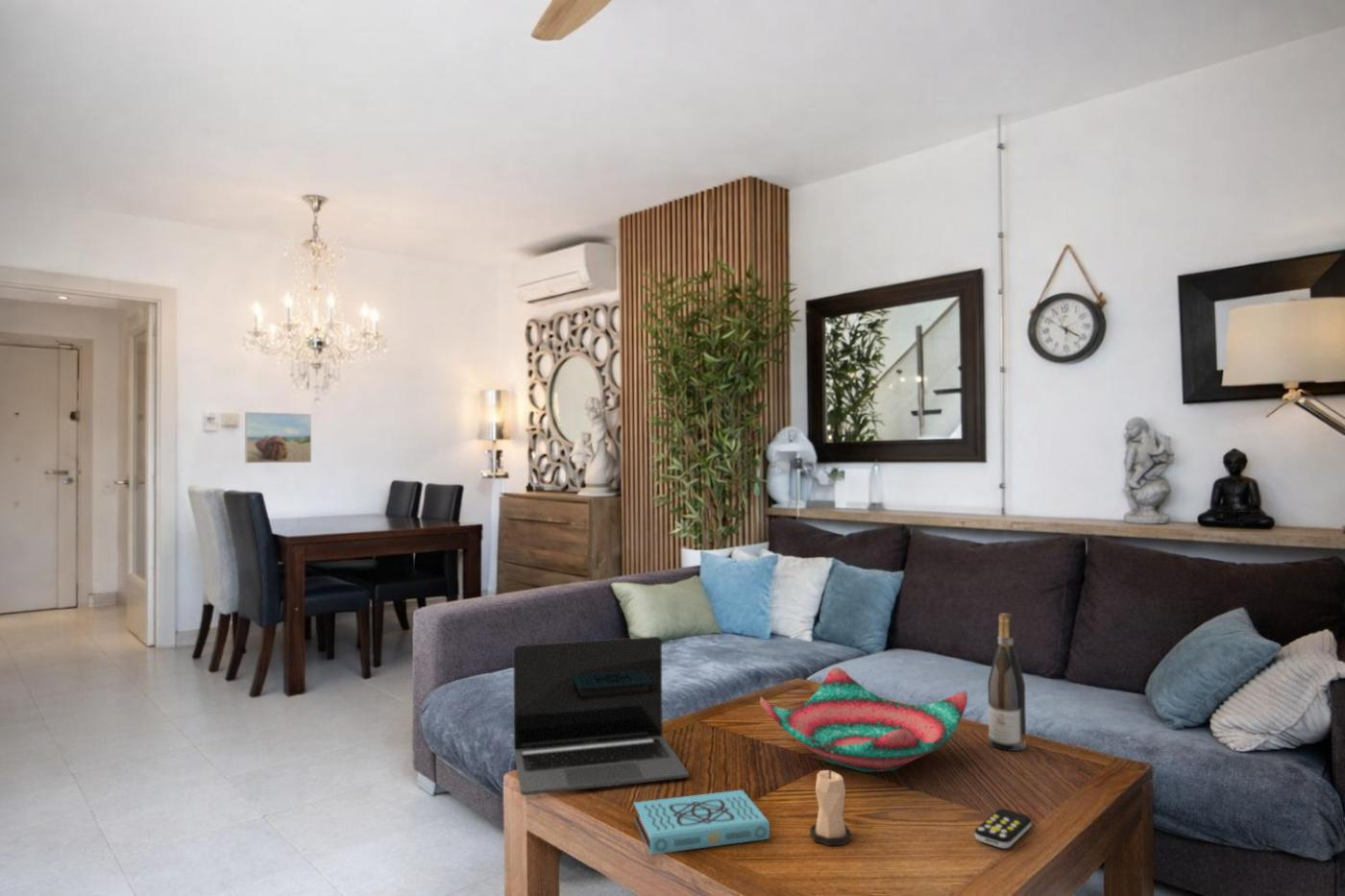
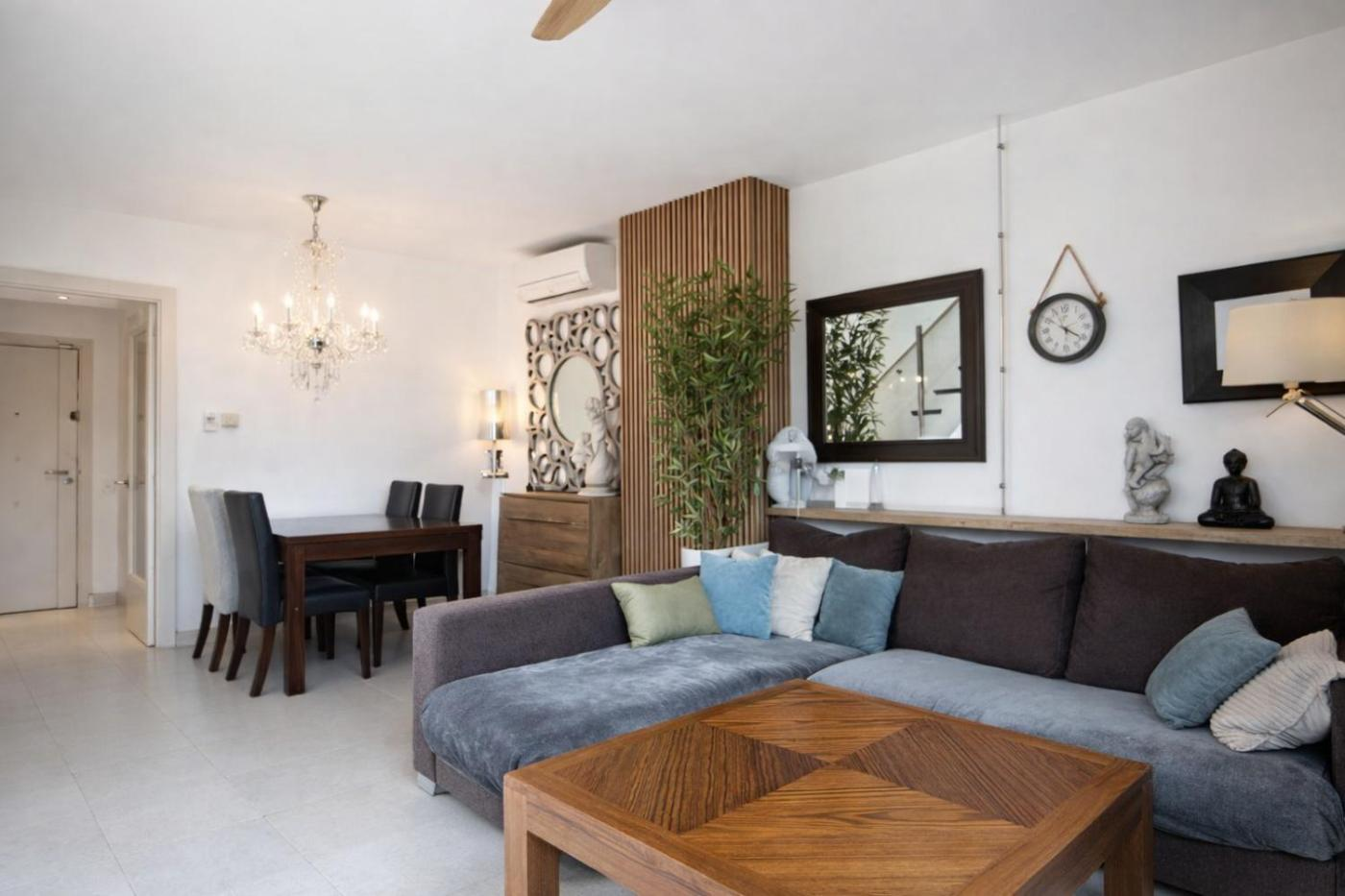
- decorative bowl [760,666,968,773]
- wine bottle [987,613,1027,752]
- remote control [973,808,1033,849]
- laptop [513,636,690,796]
- candle [809,768,852,846]
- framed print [244,411,312,464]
- book [633,789,770,856]
